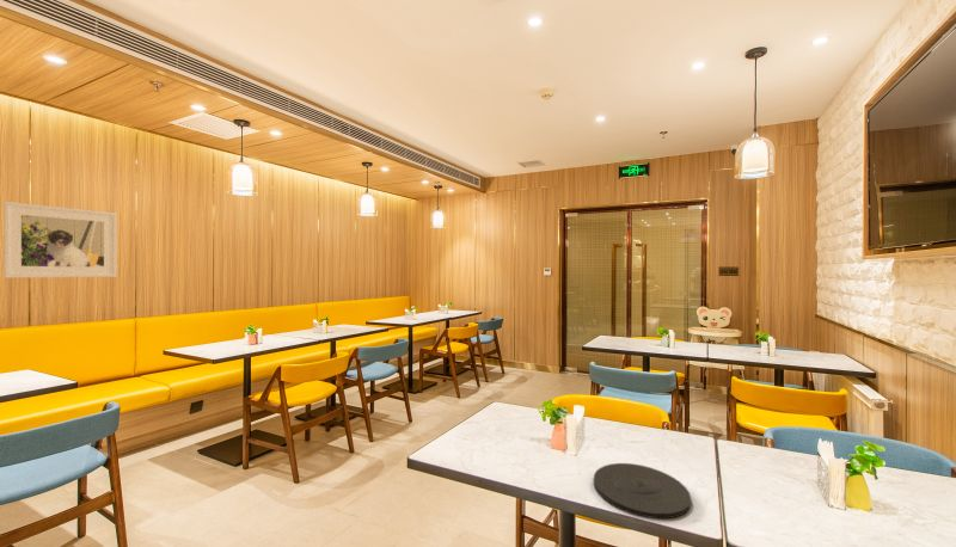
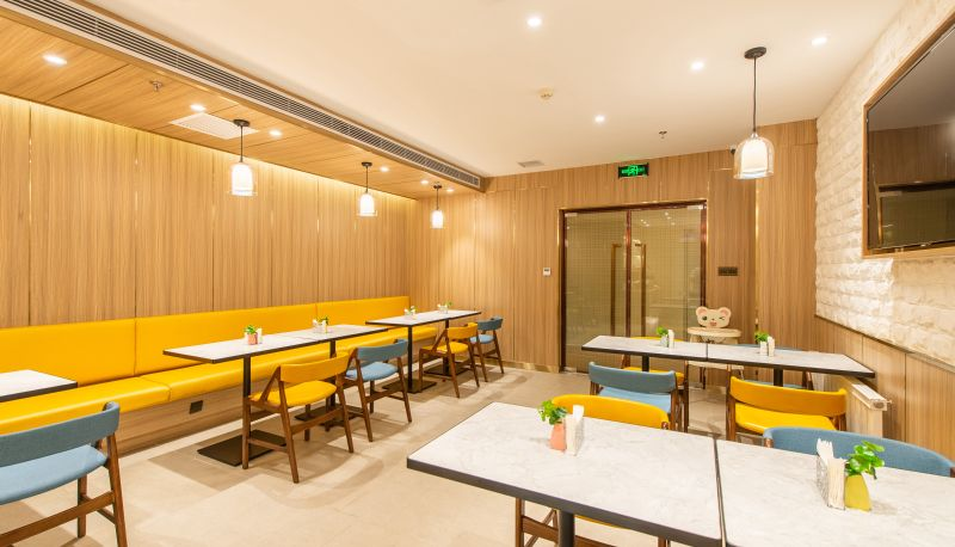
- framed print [2,201,118,278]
- plate [593,462,692,520]
